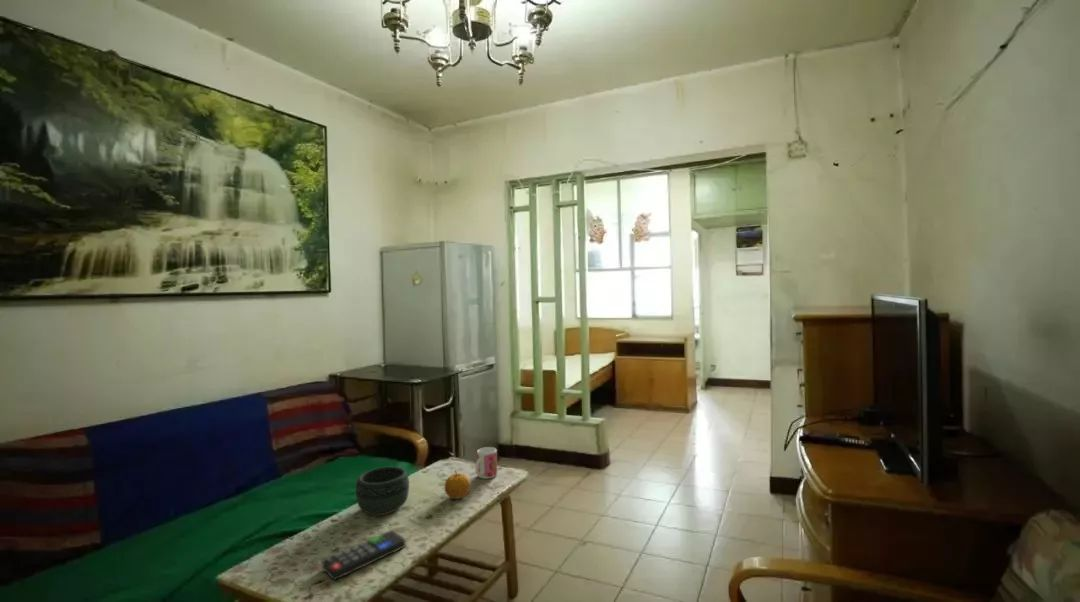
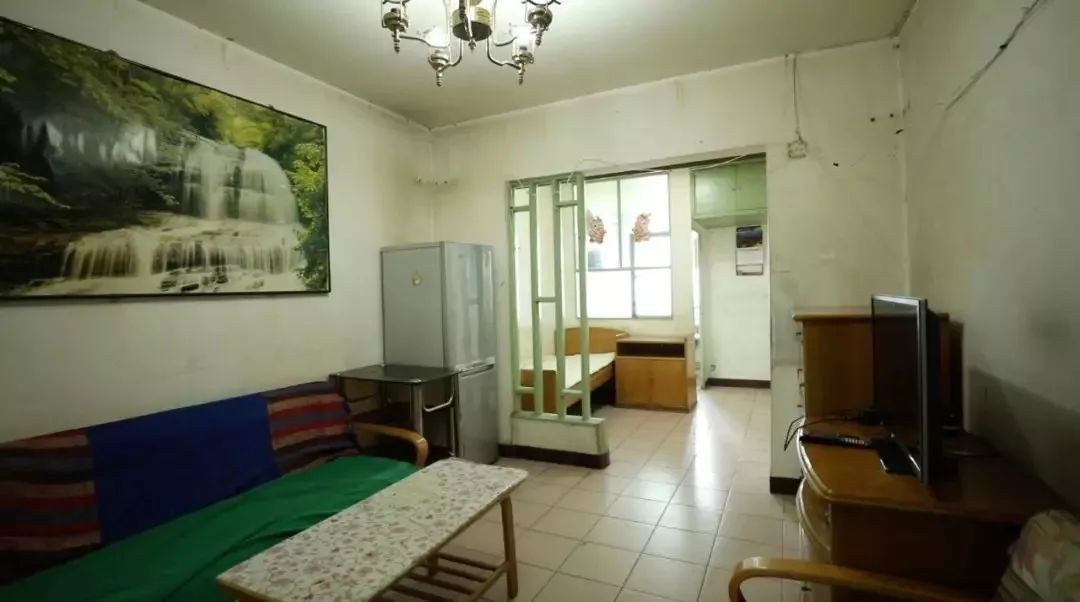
- bowl [355,466,410,516]
- fruit [444,469,471,500]
- mug [474,446,498,480]
- remote control [321,529,407,581]
